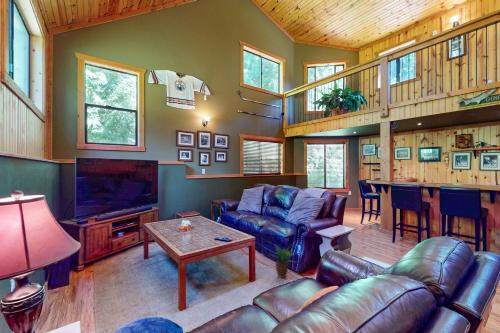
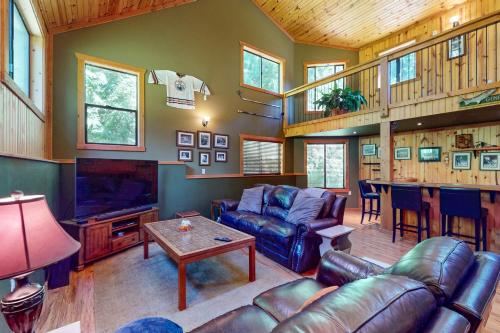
- potted plant [270,244,299,279]
